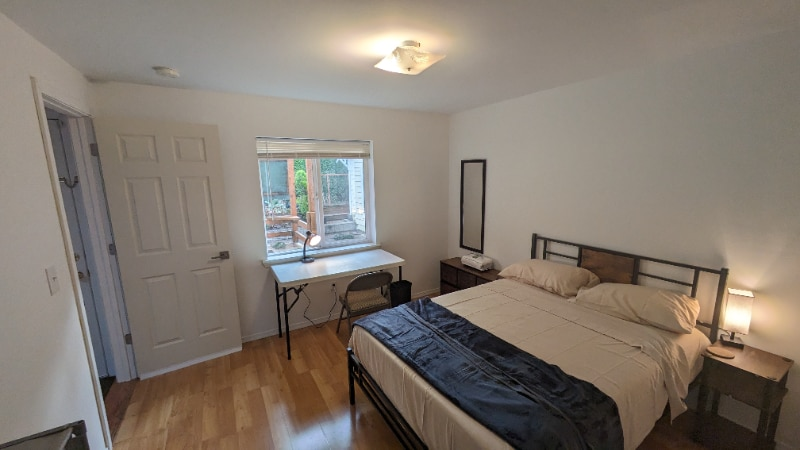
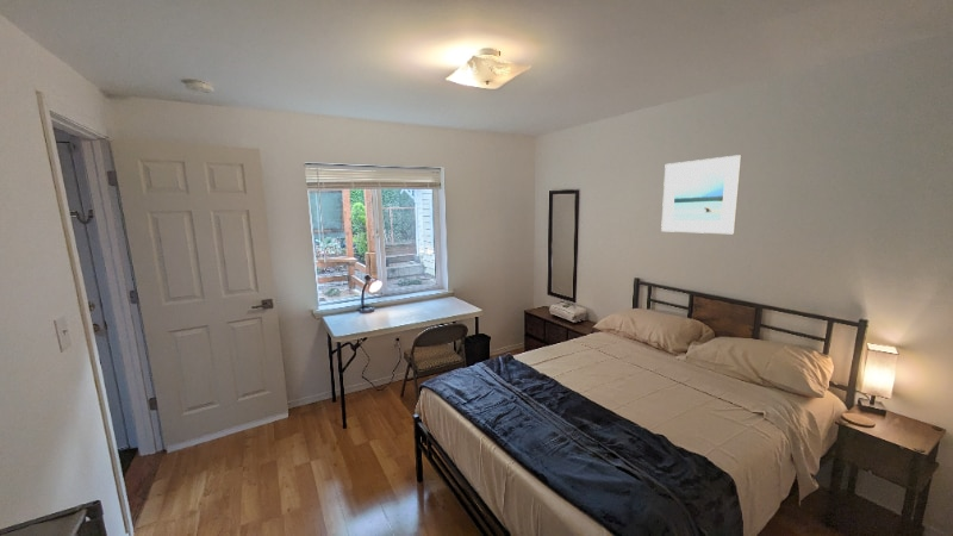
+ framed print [660,154,743,235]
